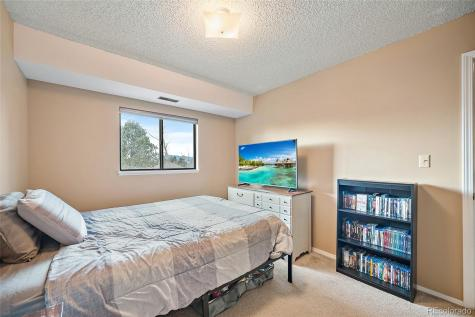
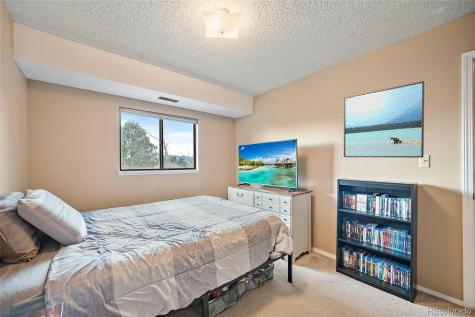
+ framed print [343,80,425,159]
